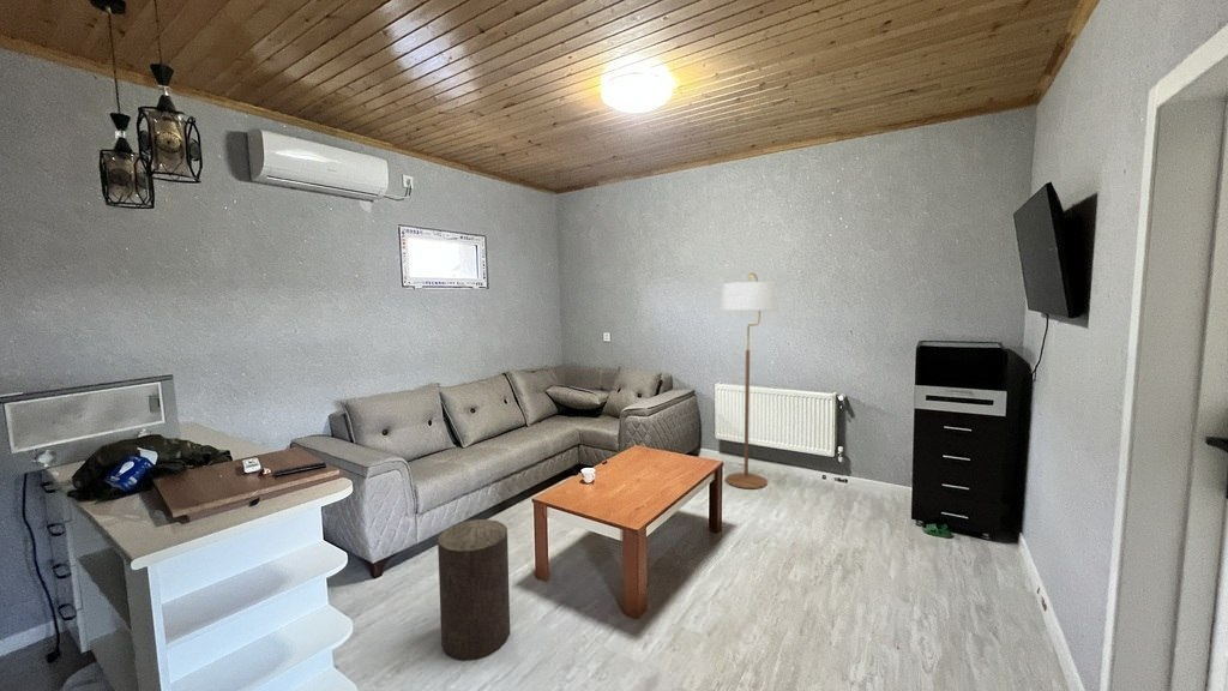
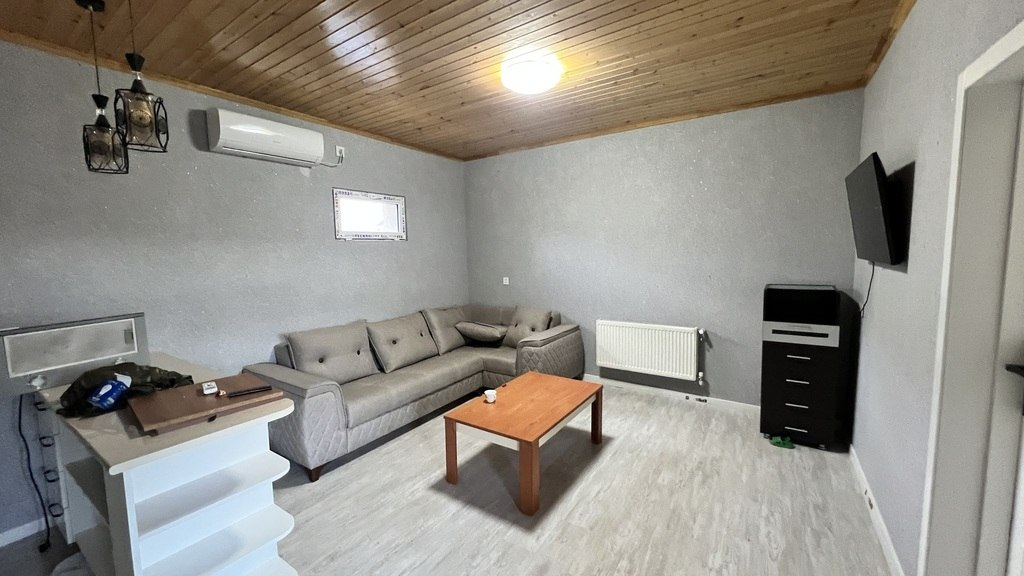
- stool [437,518,511,661]
- floor lamp [718,271,778,489]
